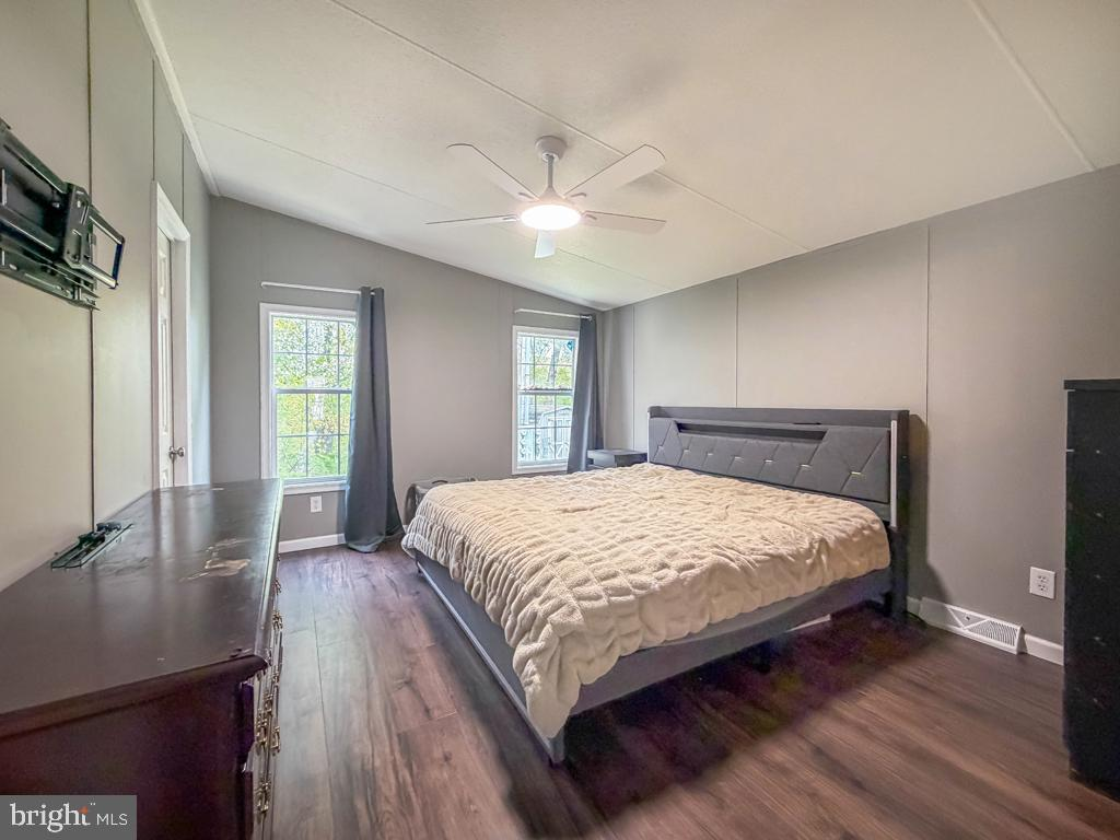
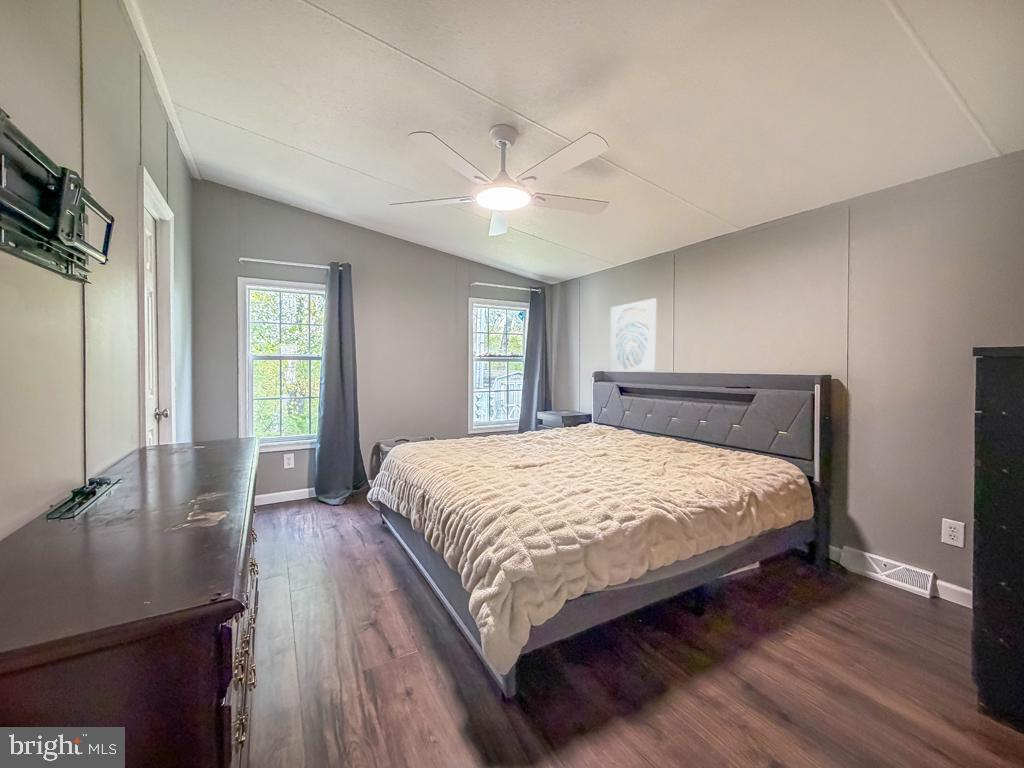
+ wall art [610,297,658,373]
